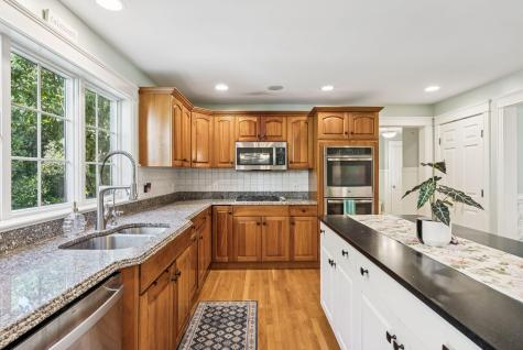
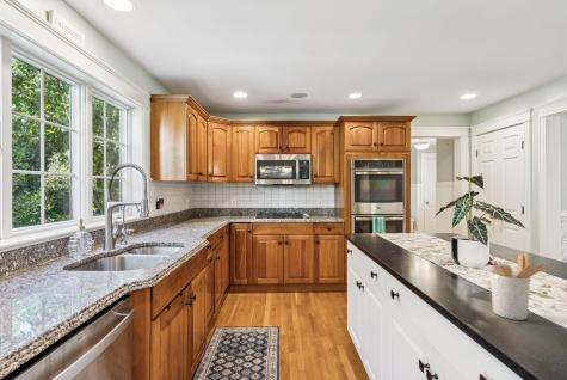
+ utensil holder [489,252,554,321]
